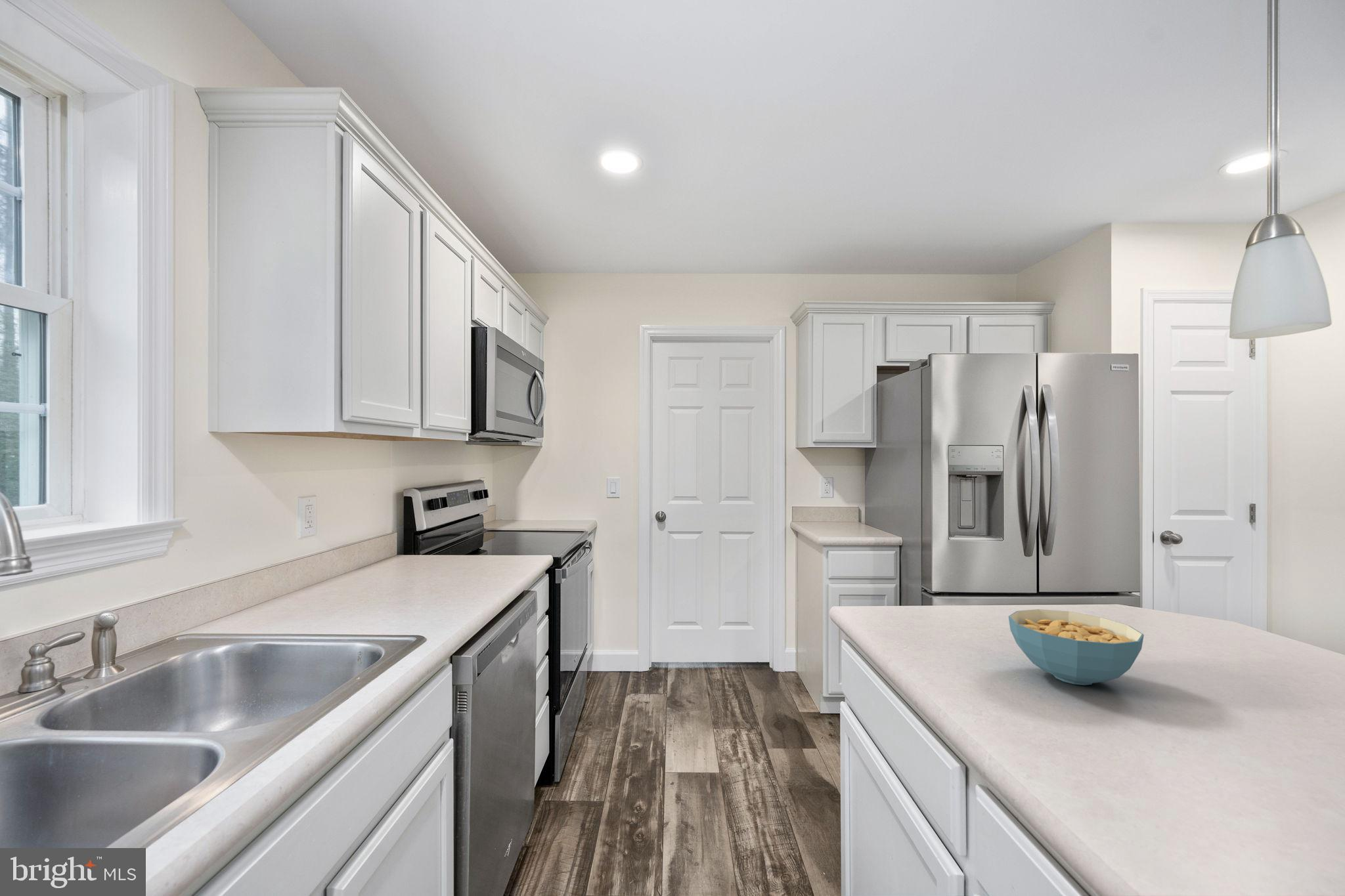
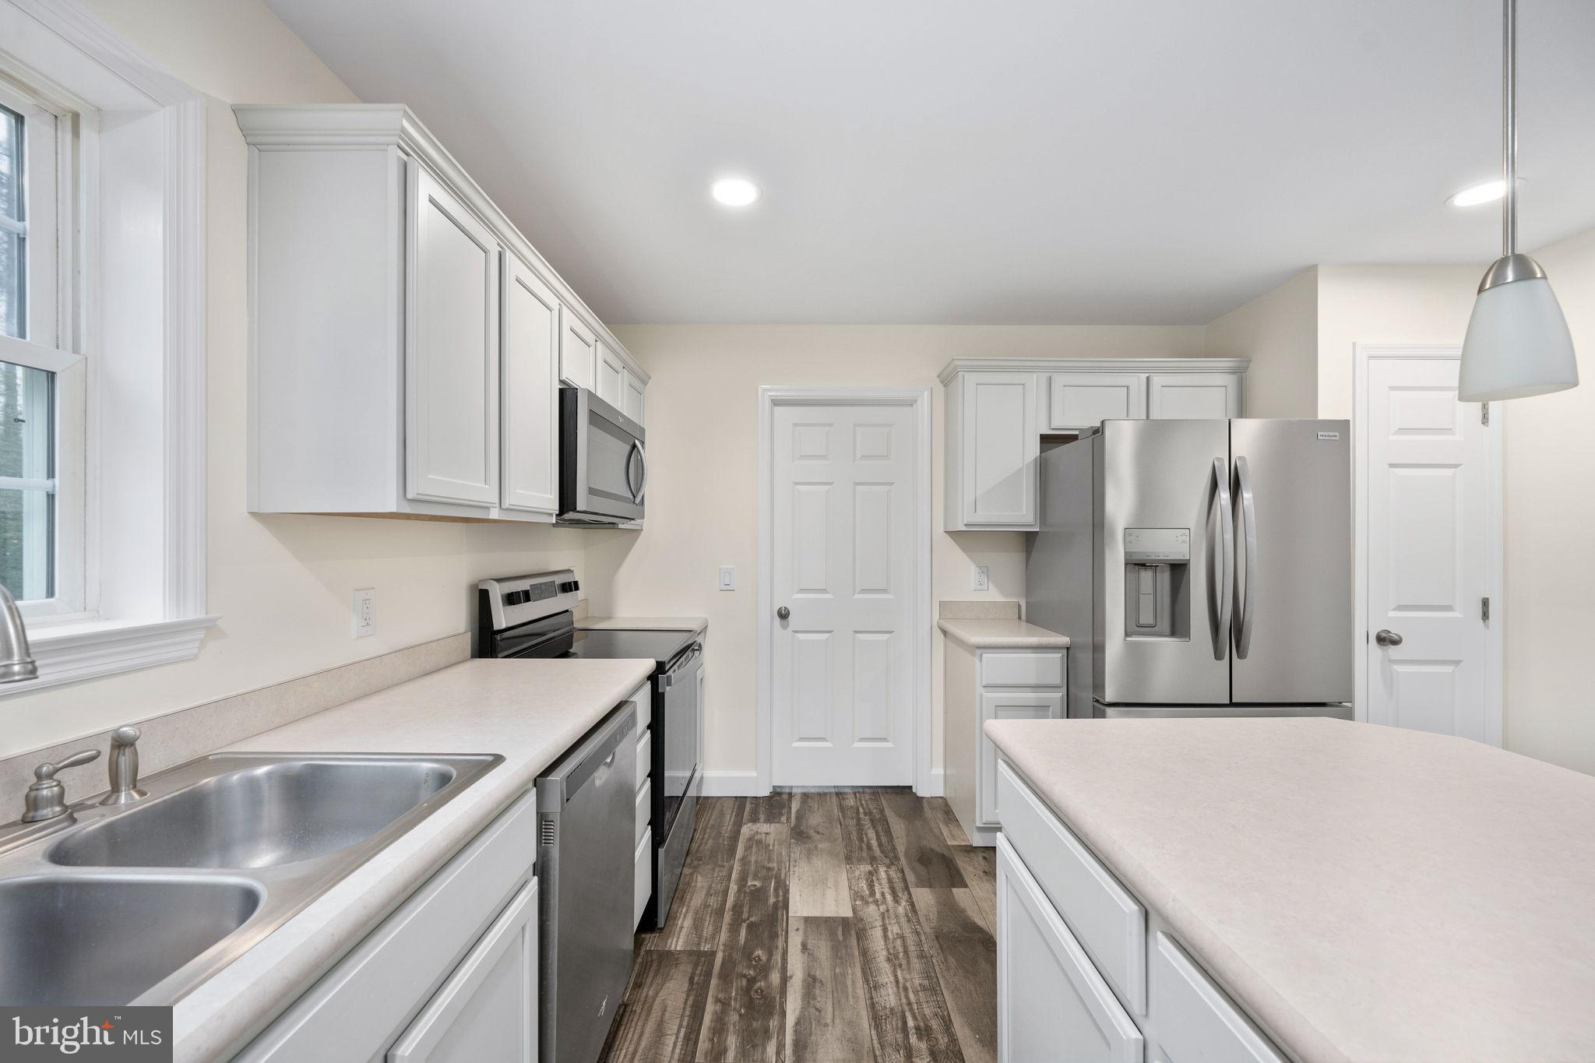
- cereal bowl [1008,608,1145,686]
